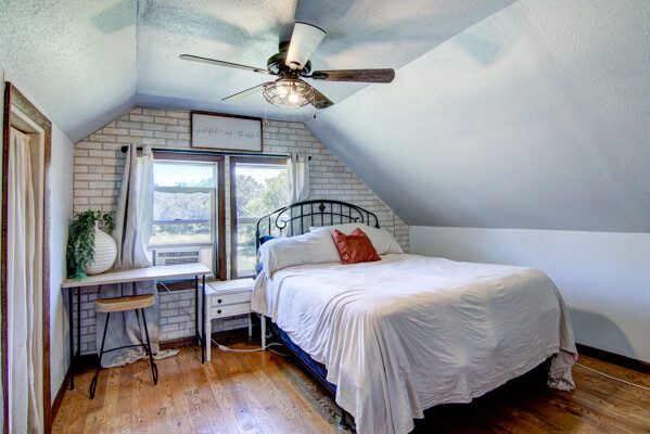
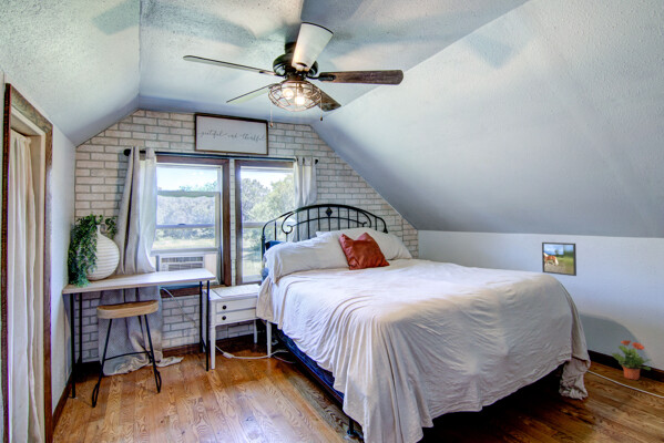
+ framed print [541,241,578,277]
+ potted plant [610,339,652,381]
